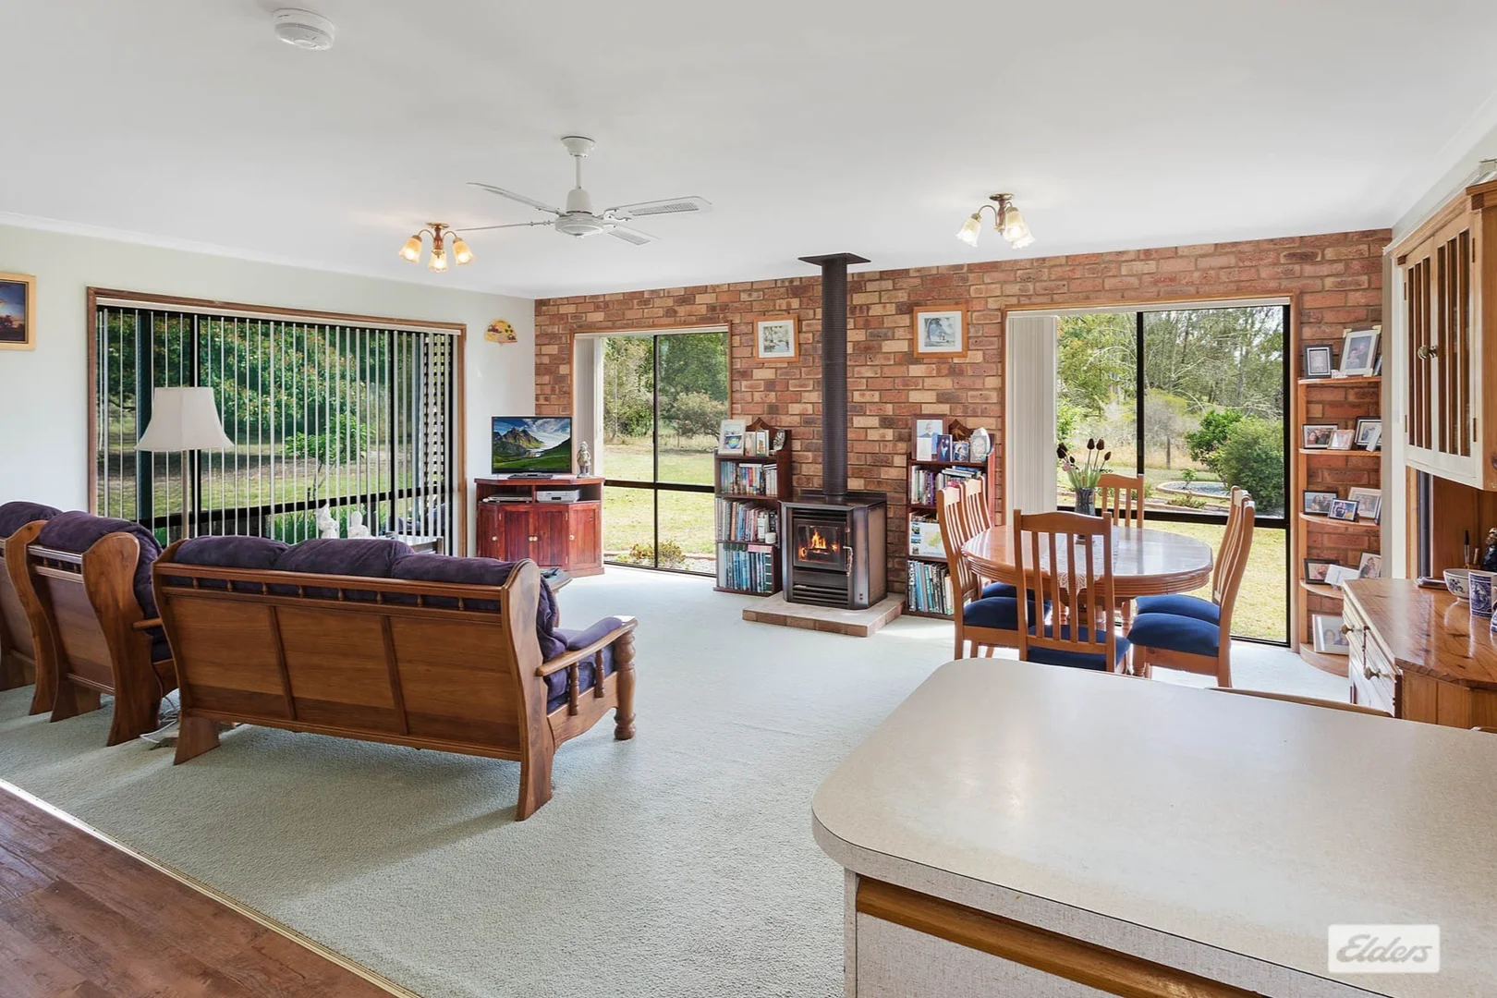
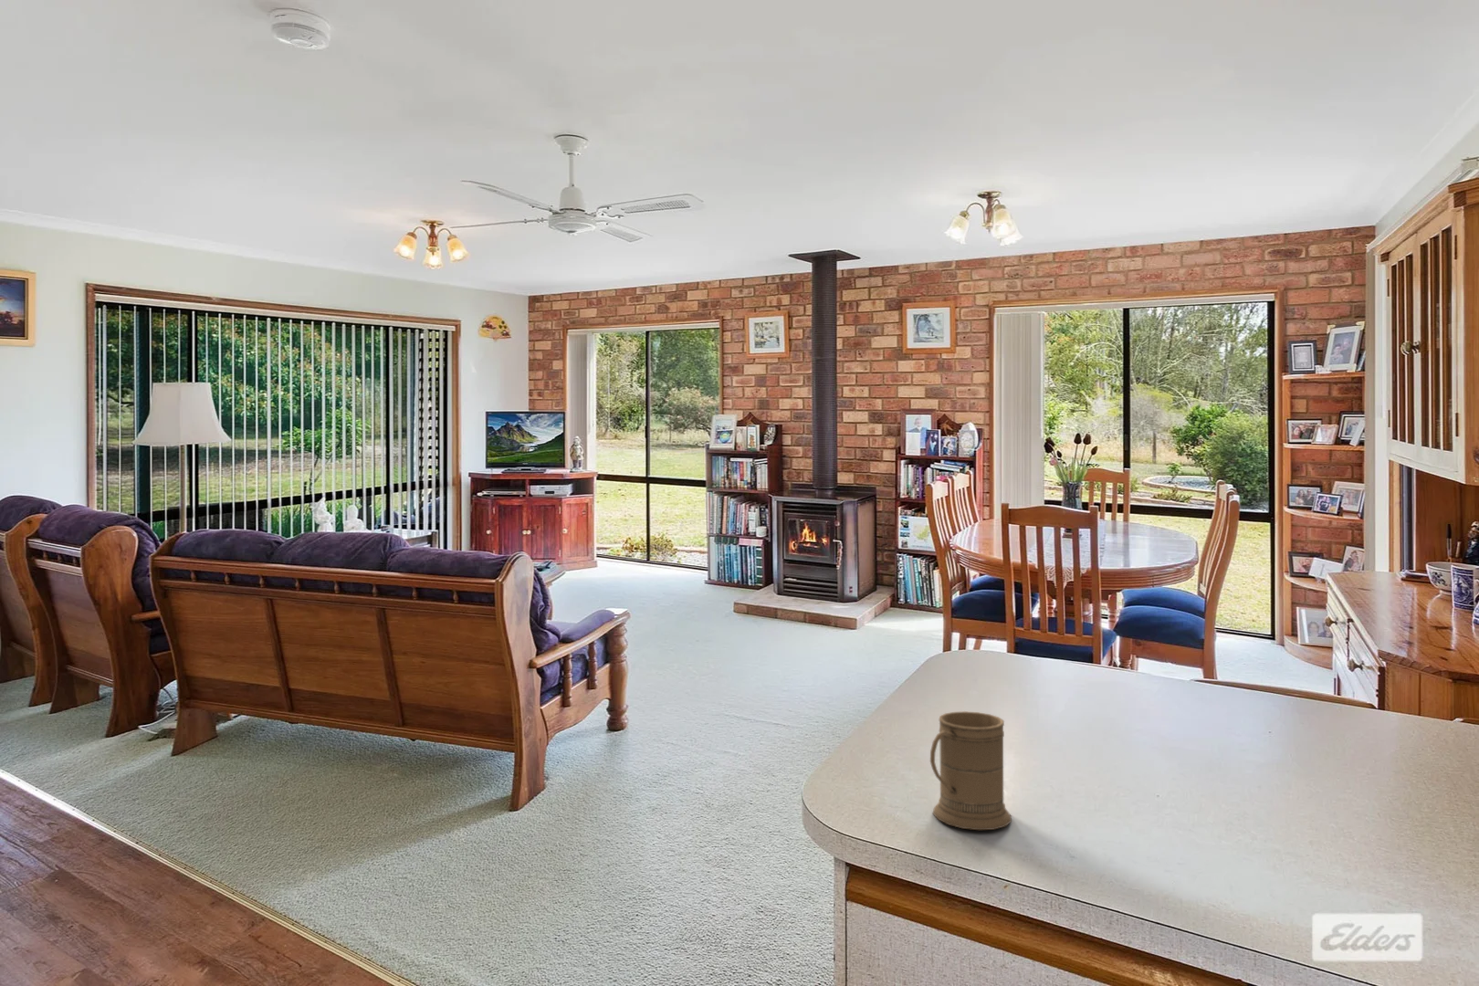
+ mug [930,710,1012,831]
